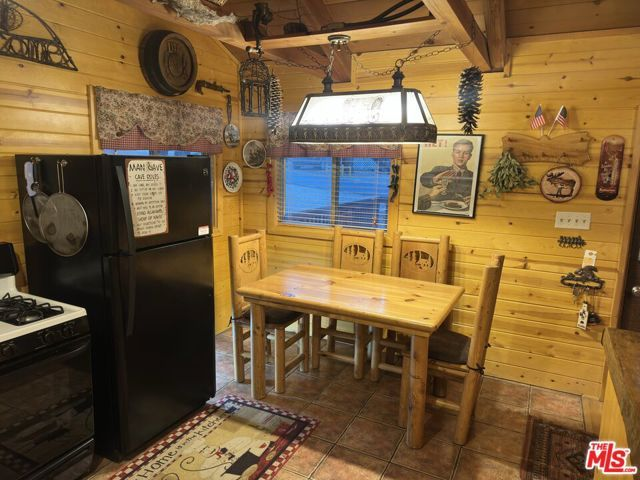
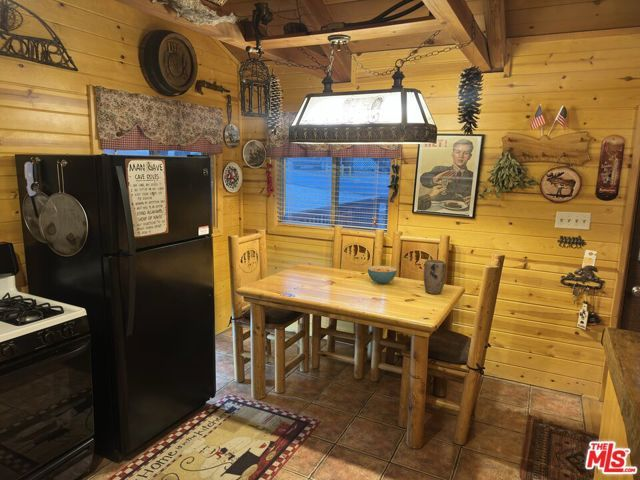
+ plant pot [423,259,447,295]
+ cereal bowl [367,265,398,285]
